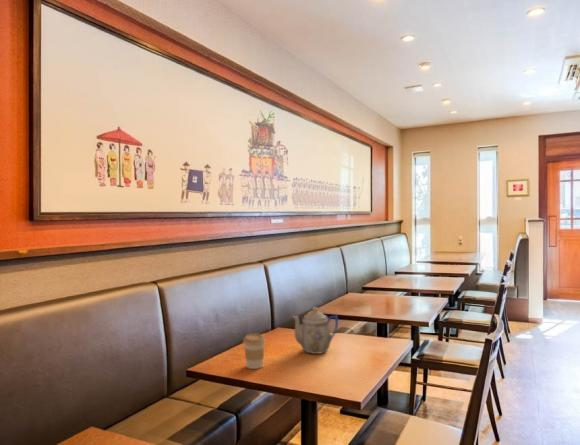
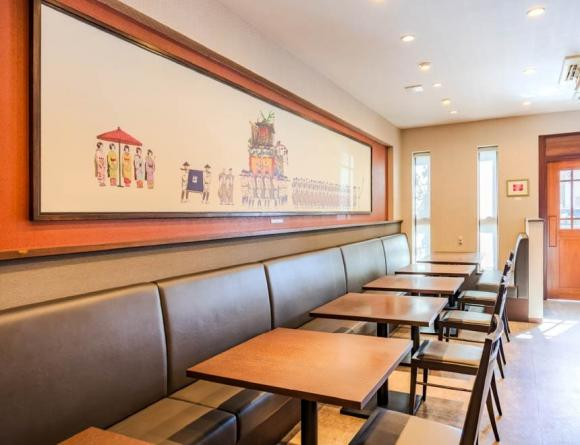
- teapot [291,306,339,355]
- coffee cup [242,332,266,370]
